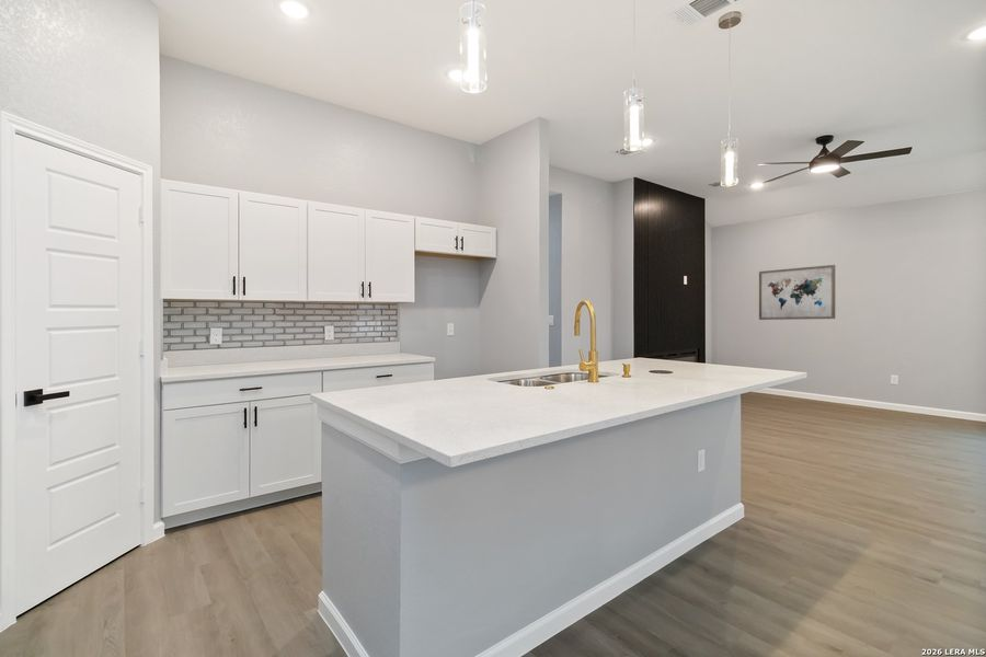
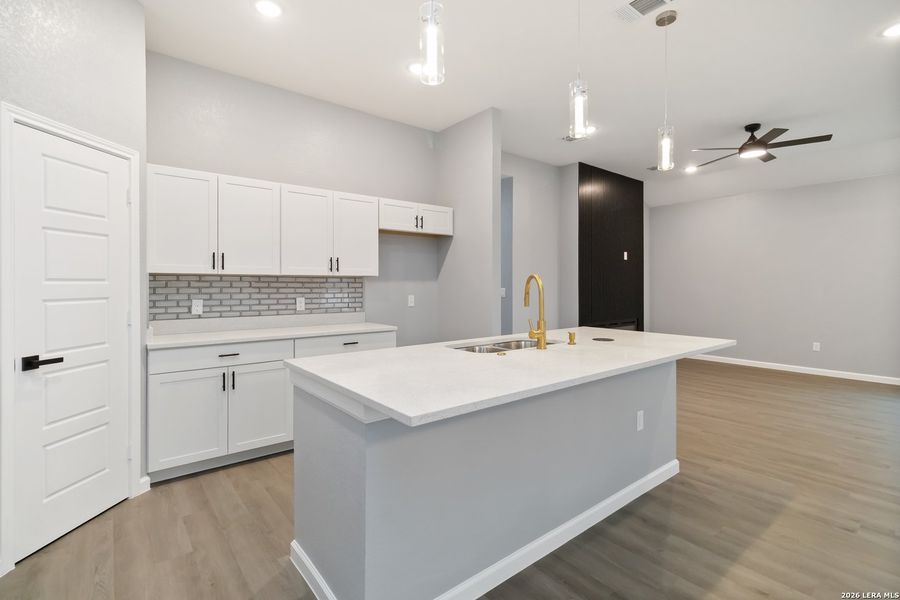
- wall art [758,264,836,321]
